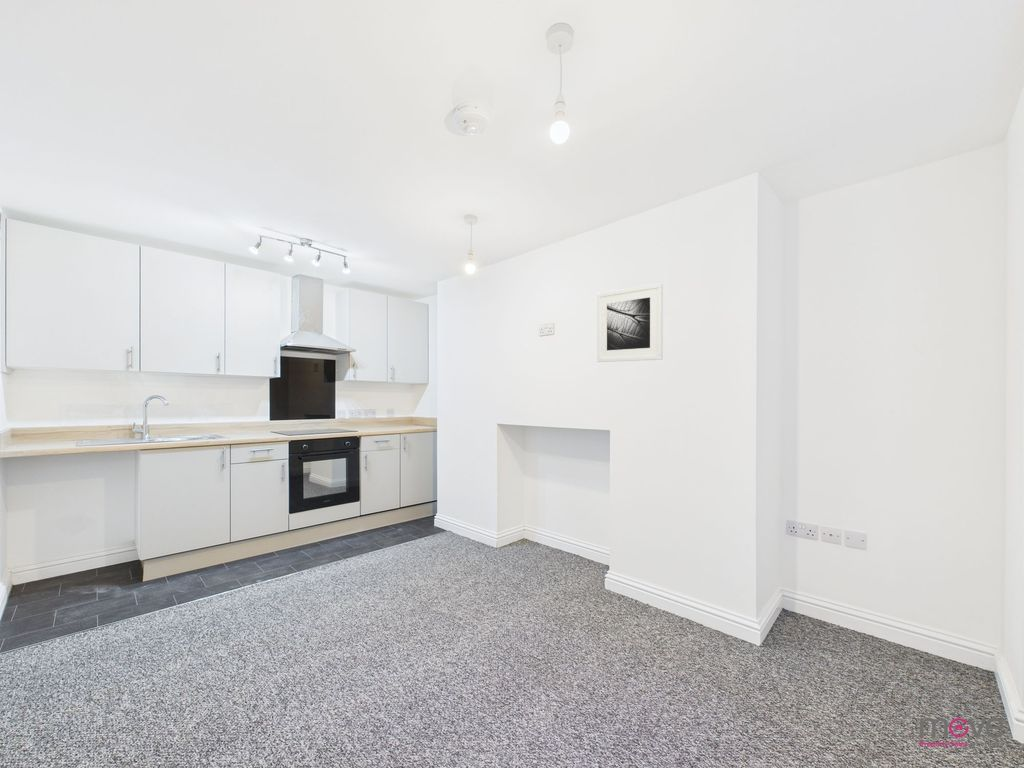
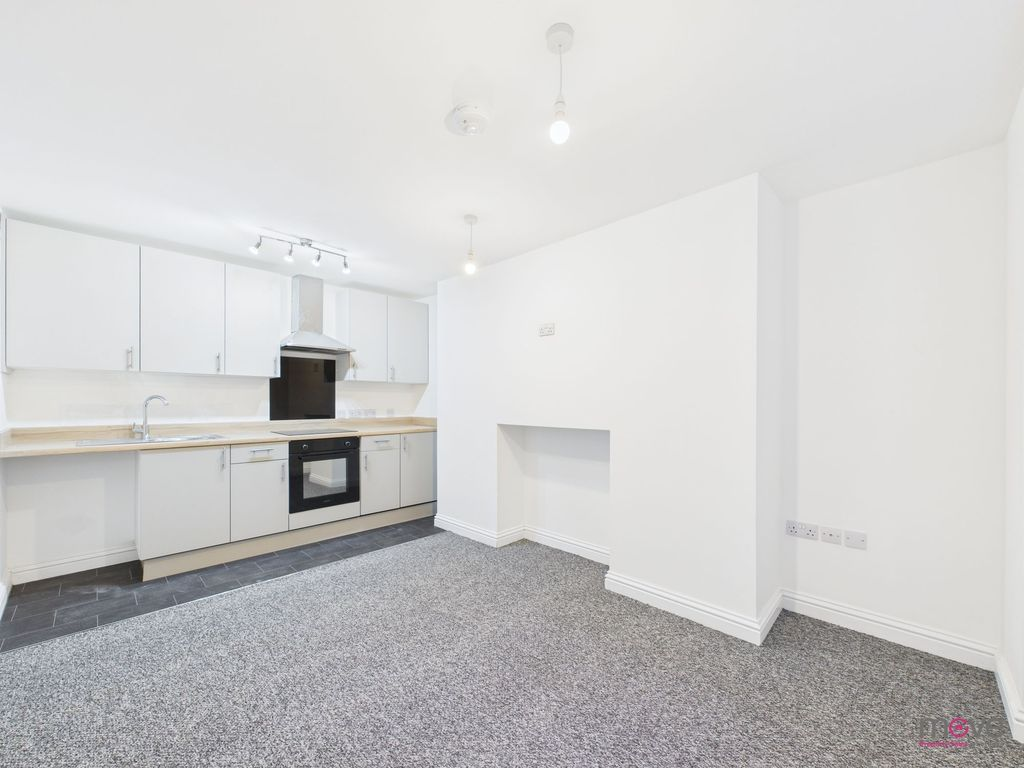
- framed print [596,282,664,363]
